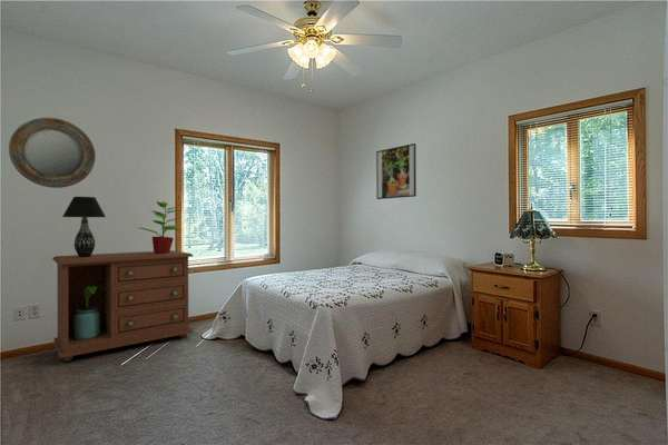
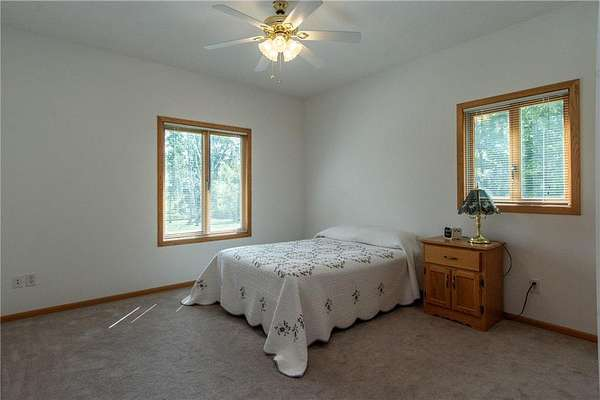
- table lamp [61,196,107,257]
- home mirror [8,117,97,189]
- dresser [51,249,194,363]
- potted plant [139,200,183,254]
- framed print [375,142,418,200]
